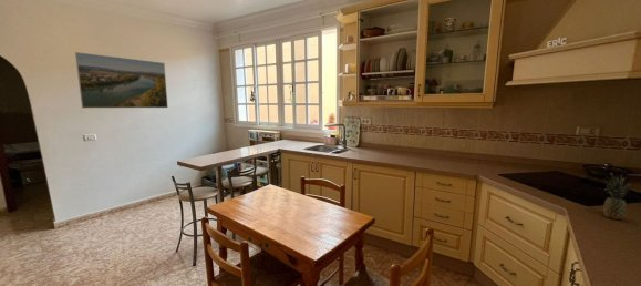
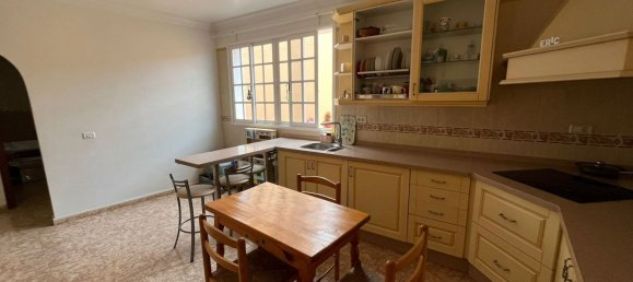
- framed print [74,51,169,109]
- fruit [602,172,631,221]
